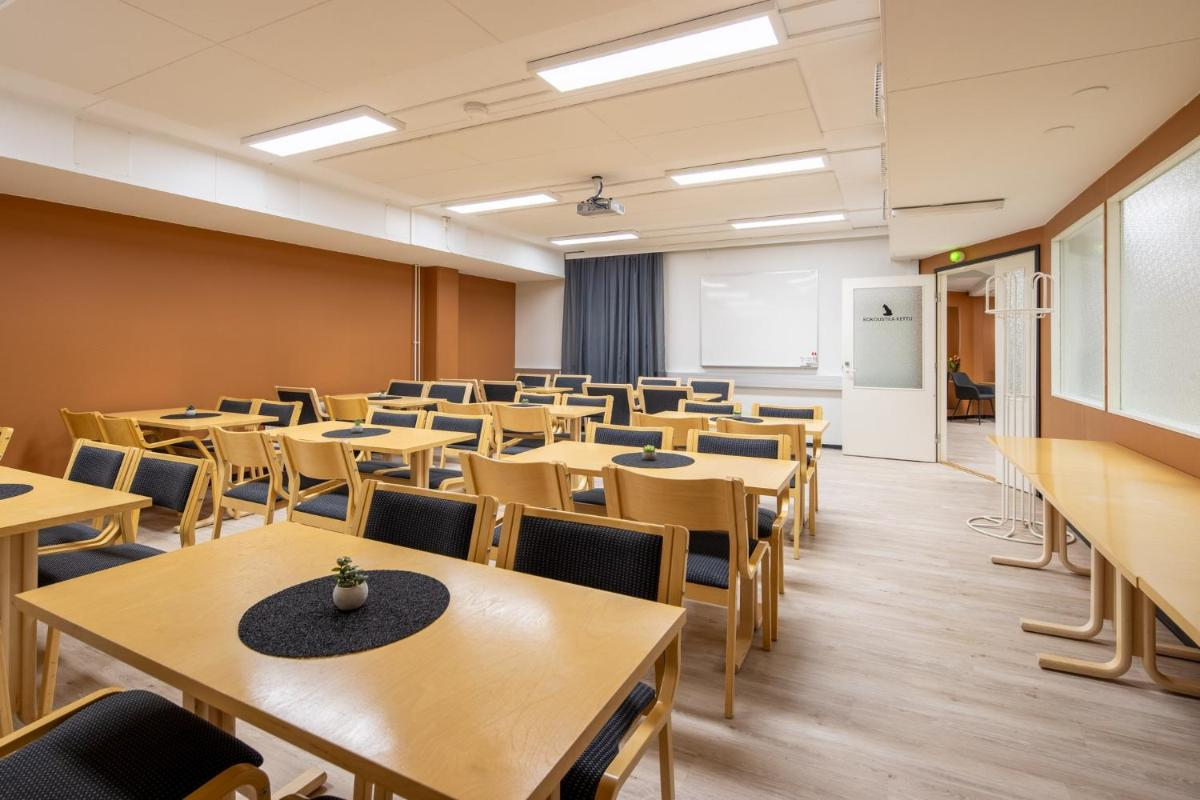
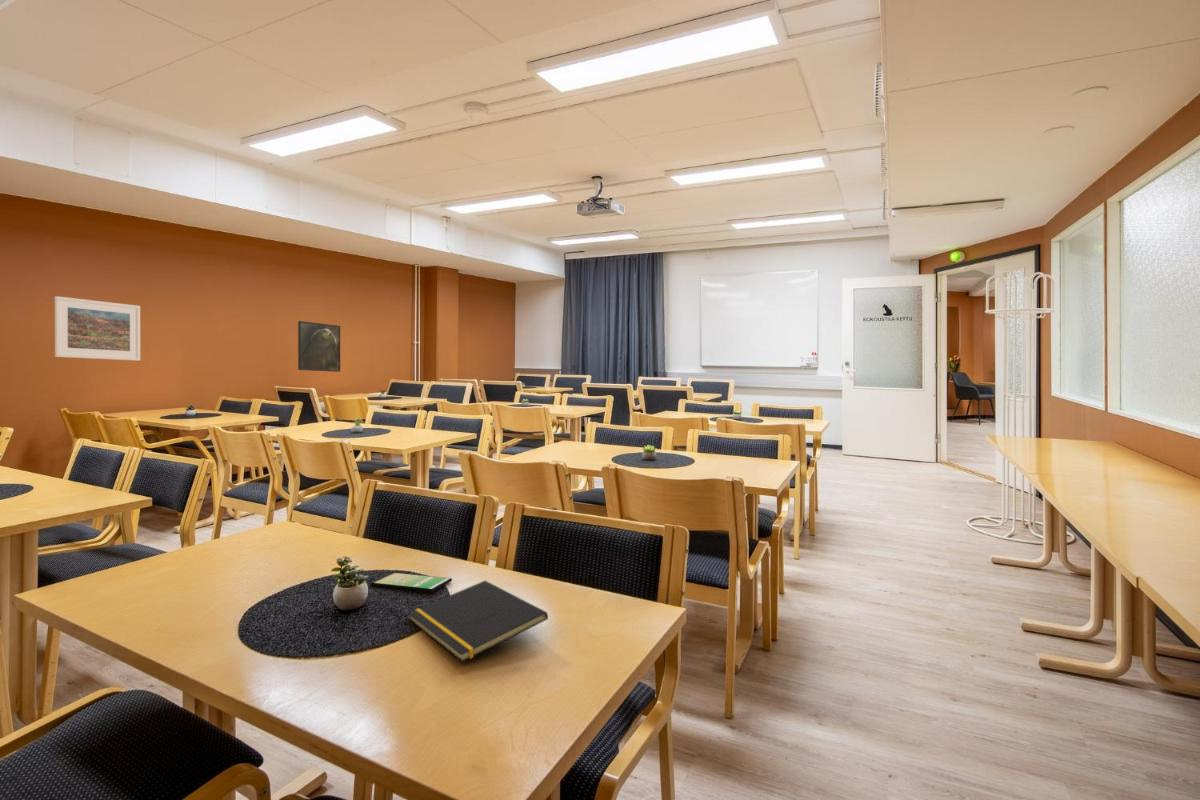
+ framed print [54,295,141,362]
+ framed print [297,320,341,373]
+ notepad [407,580,549,663]
+ smartphone [370,572,453,593]
